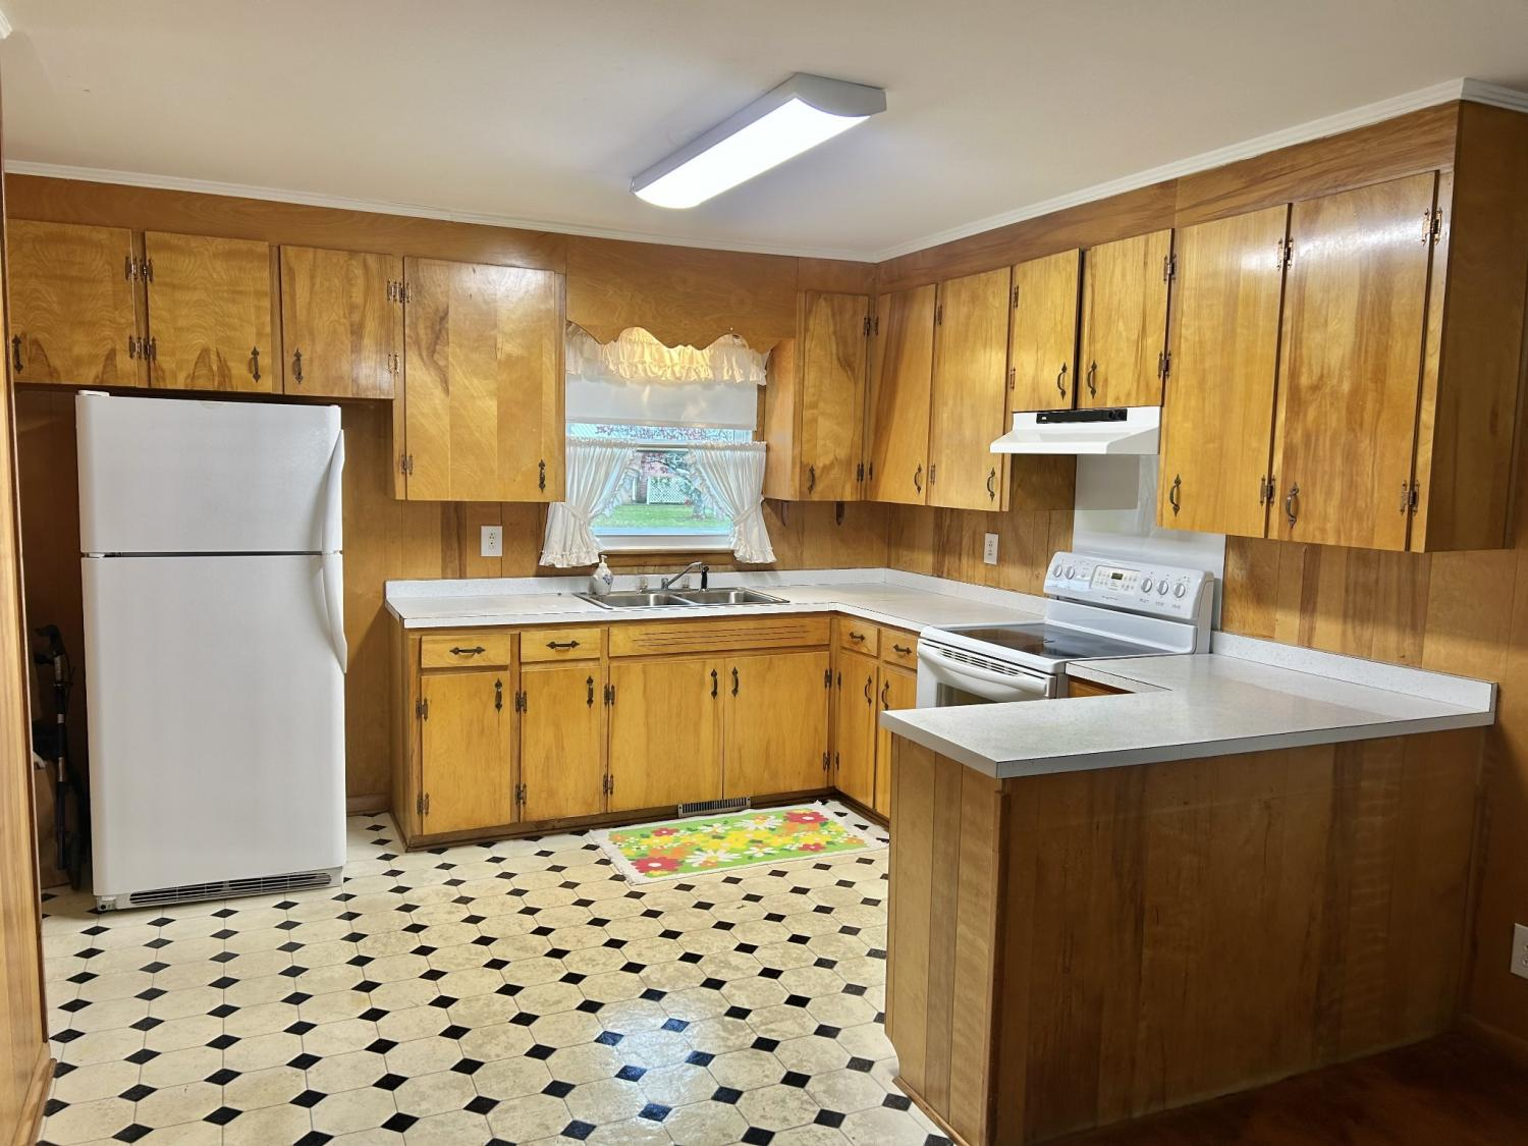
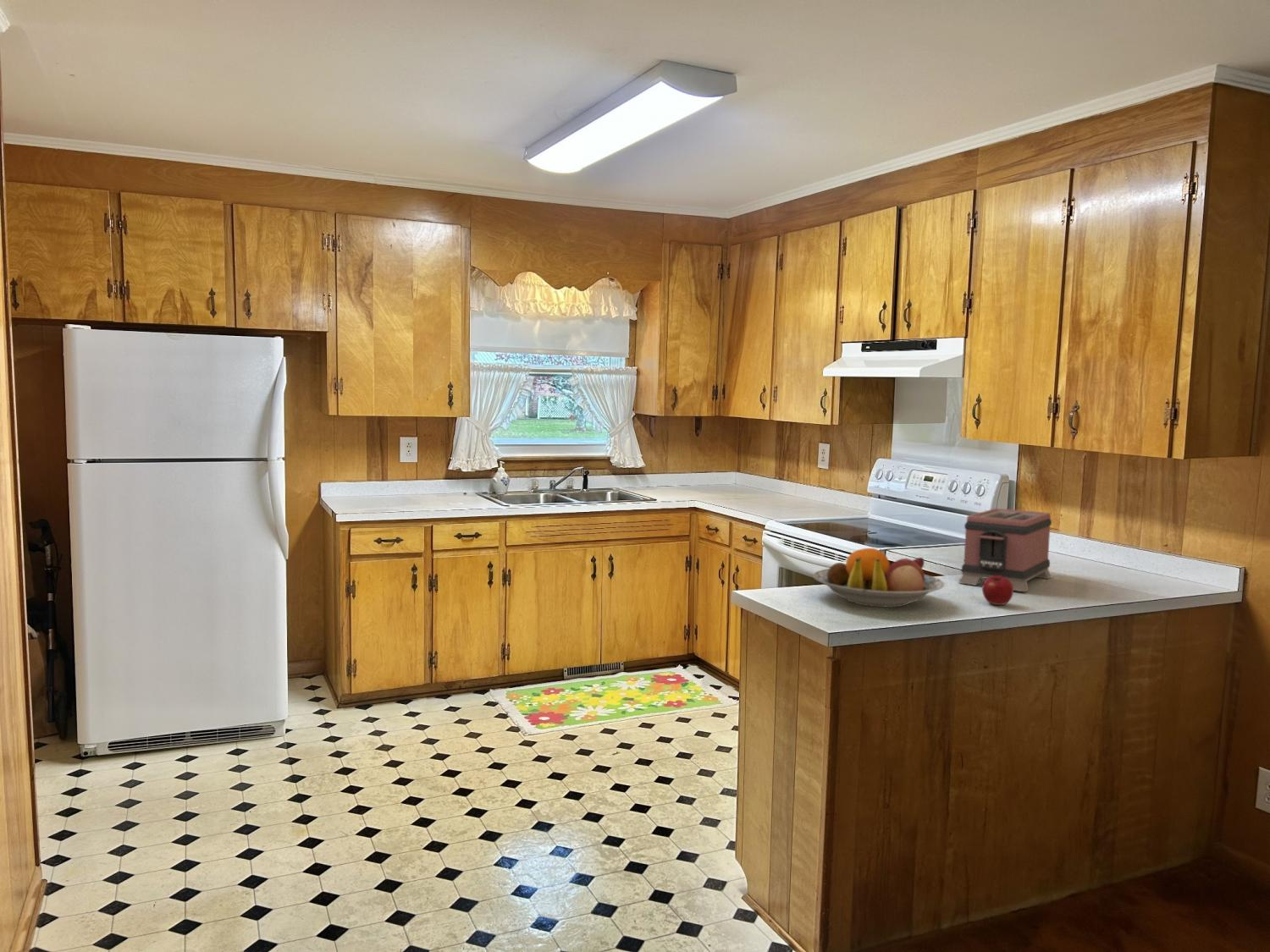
+ fruit bowl [812,548,945,608]
+ apple [981,575,1014,606]
+ toaster [958,508,1052,592]
